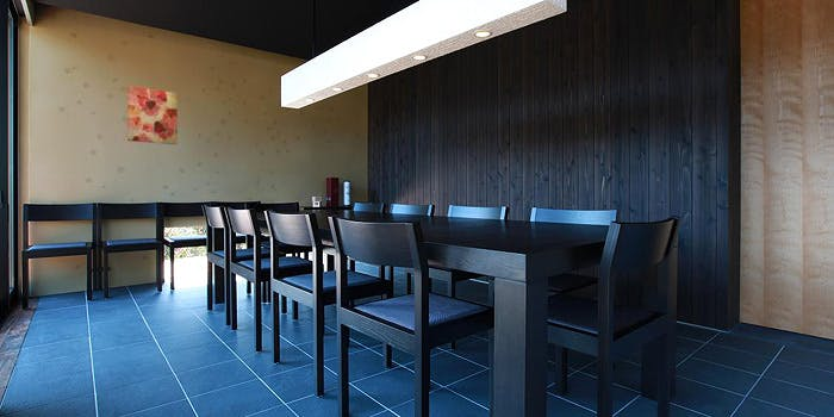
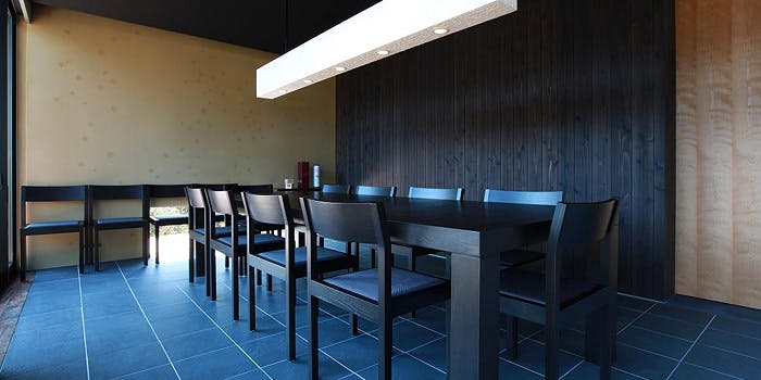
- wall art [126,85,179,145]
